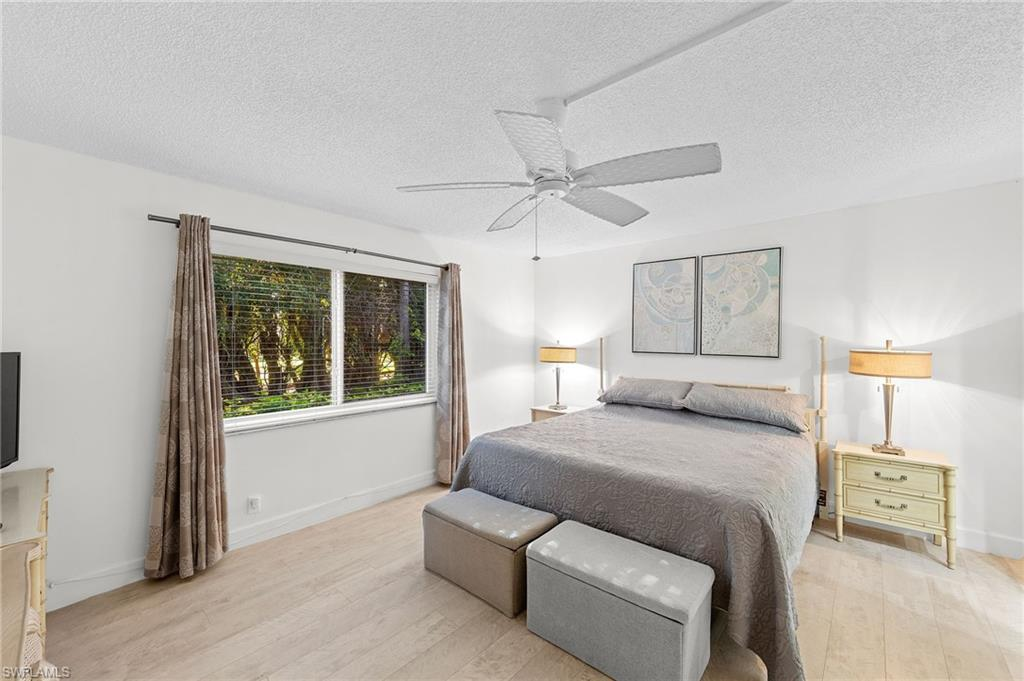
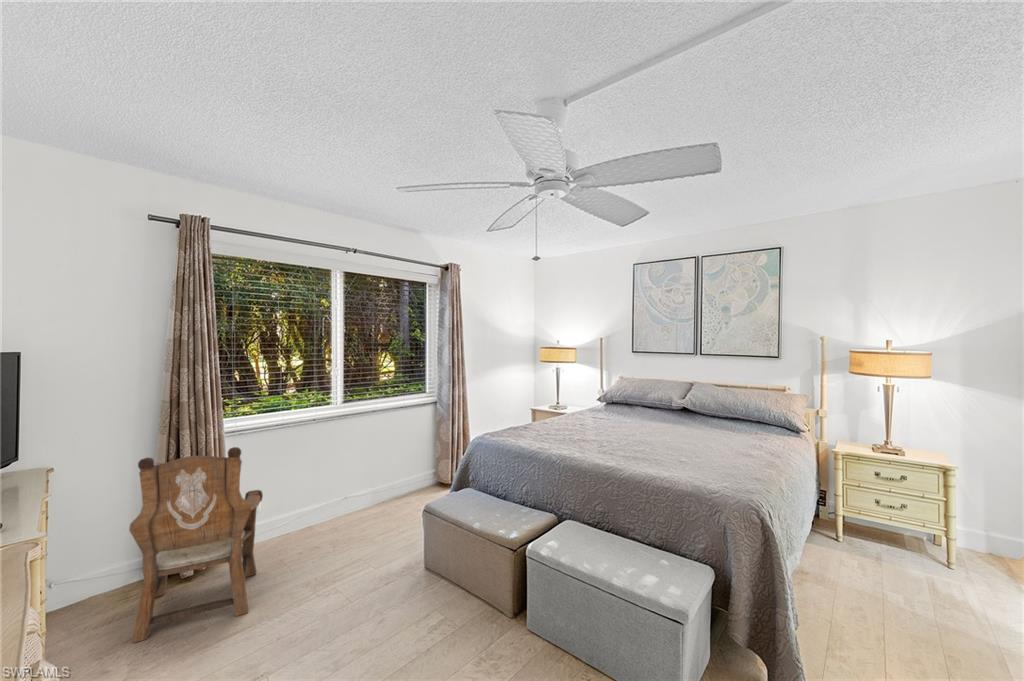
+ armchair [128,446,264,644]
